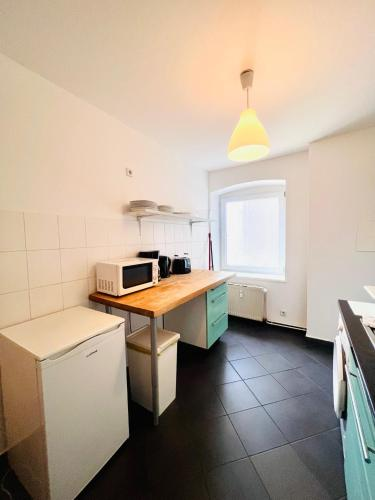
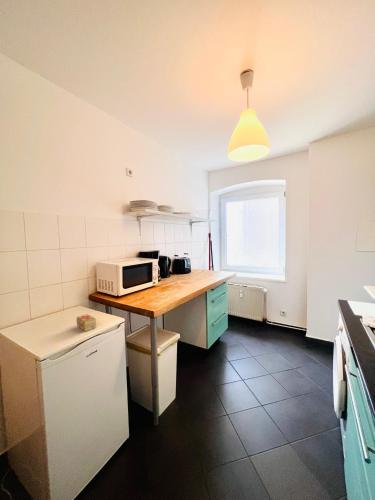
+ tea box [75,313,98,332]
